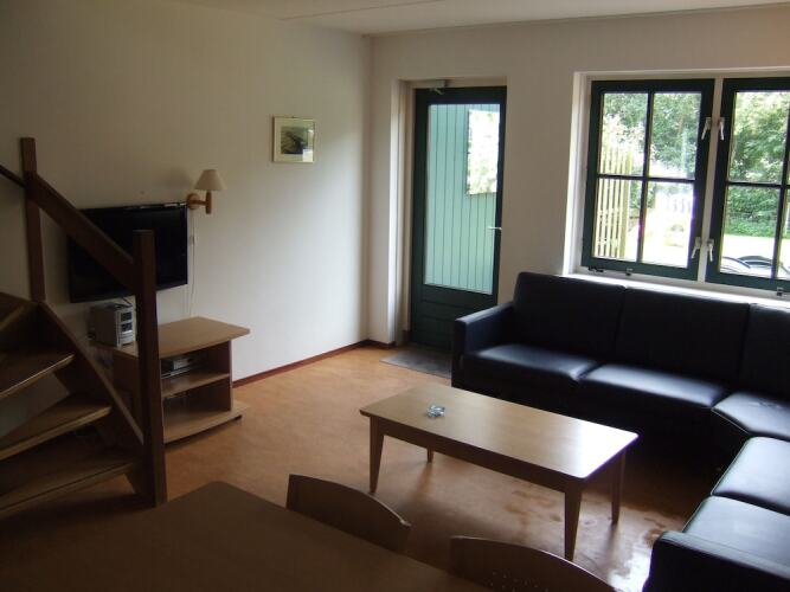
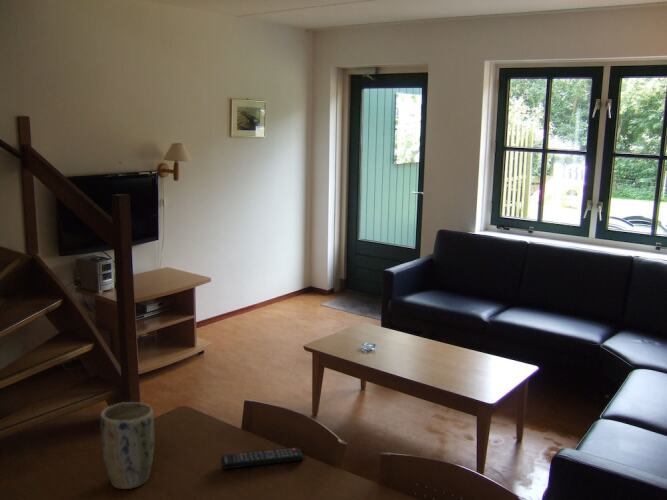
+ plant pot [100,401,155,490]
+ remote control [220,447,305,470]
